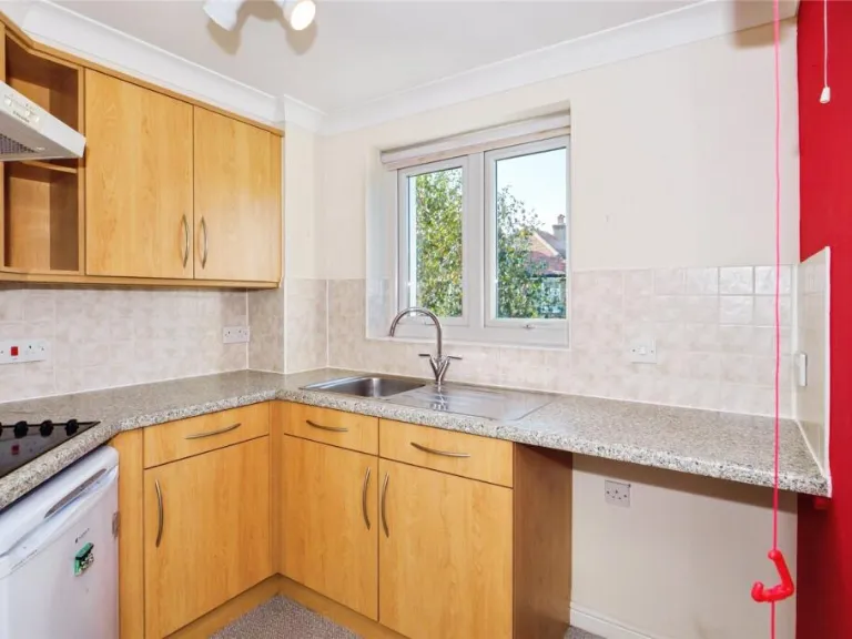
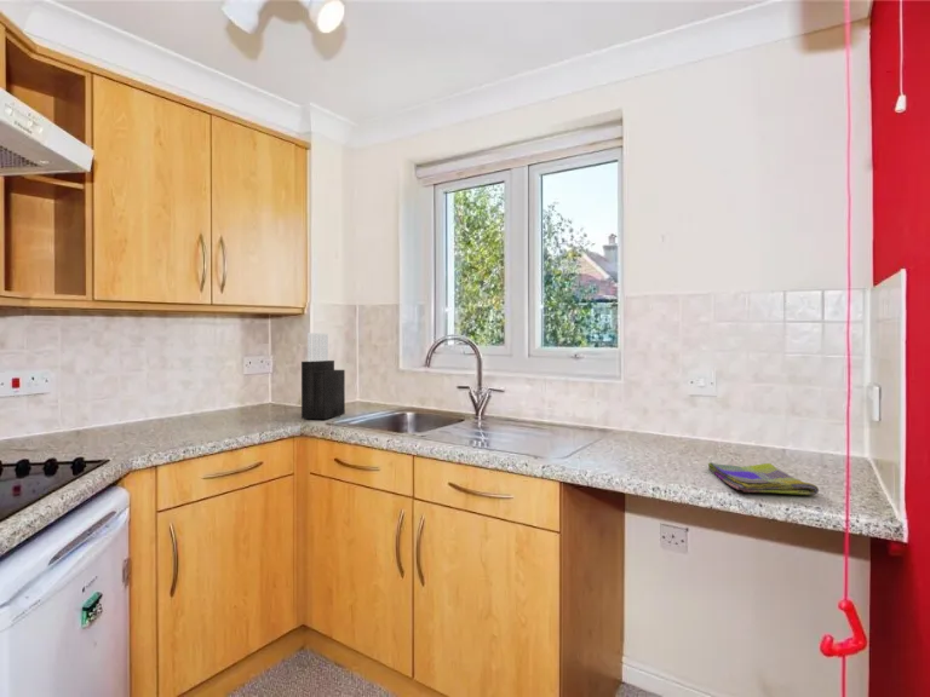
+ knife block [300,332,346,420]
+ dish towel [707,461,820,496]
